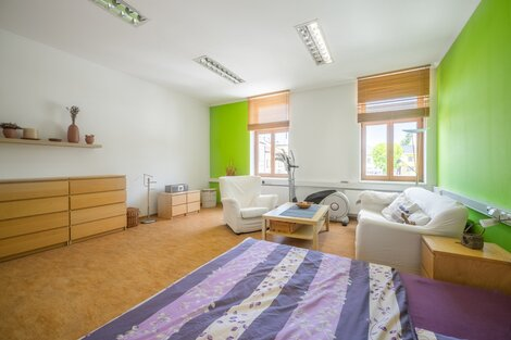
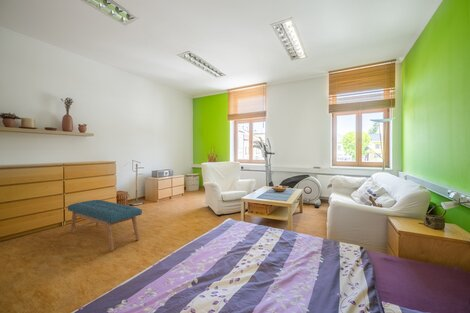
+ bench [67,199,143,252]
